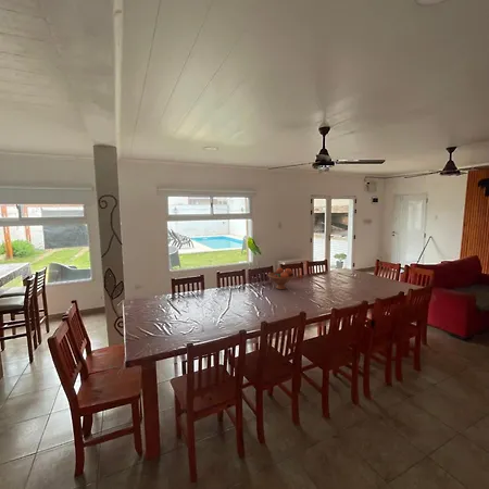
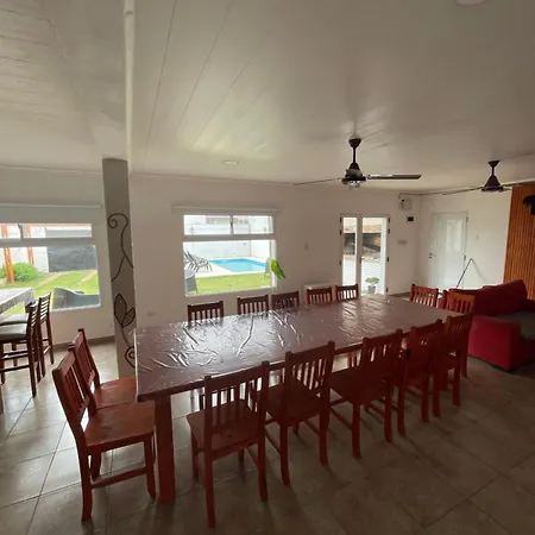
- fruit bowl [266,267,296,290]
